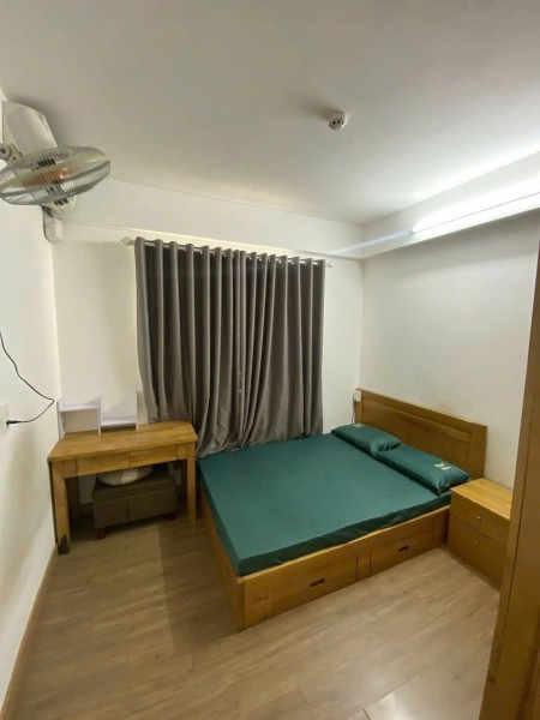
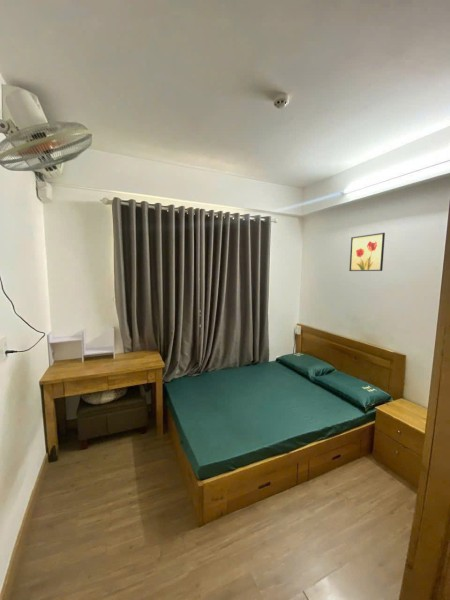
+ wall art [349,232,386,272]
